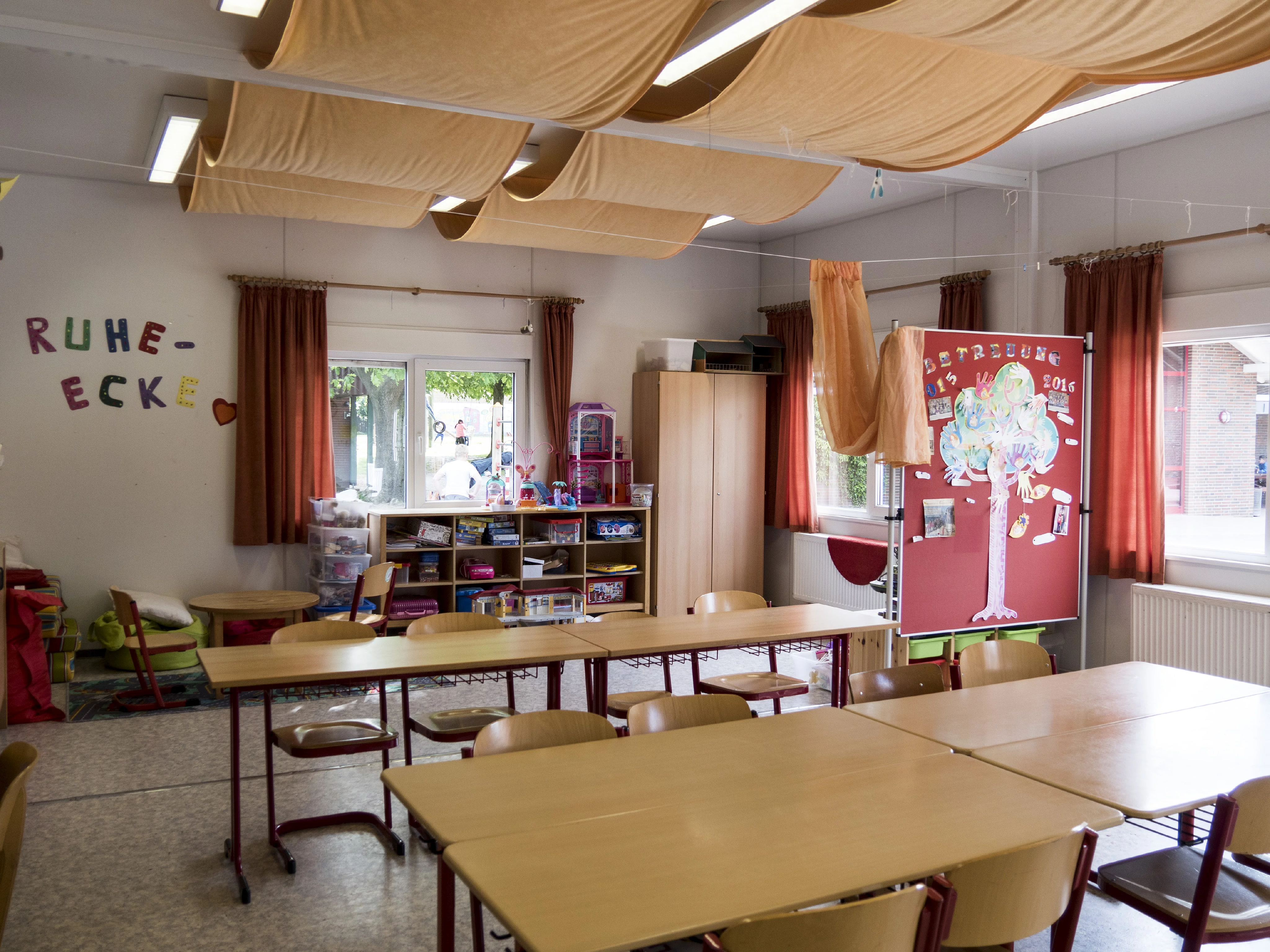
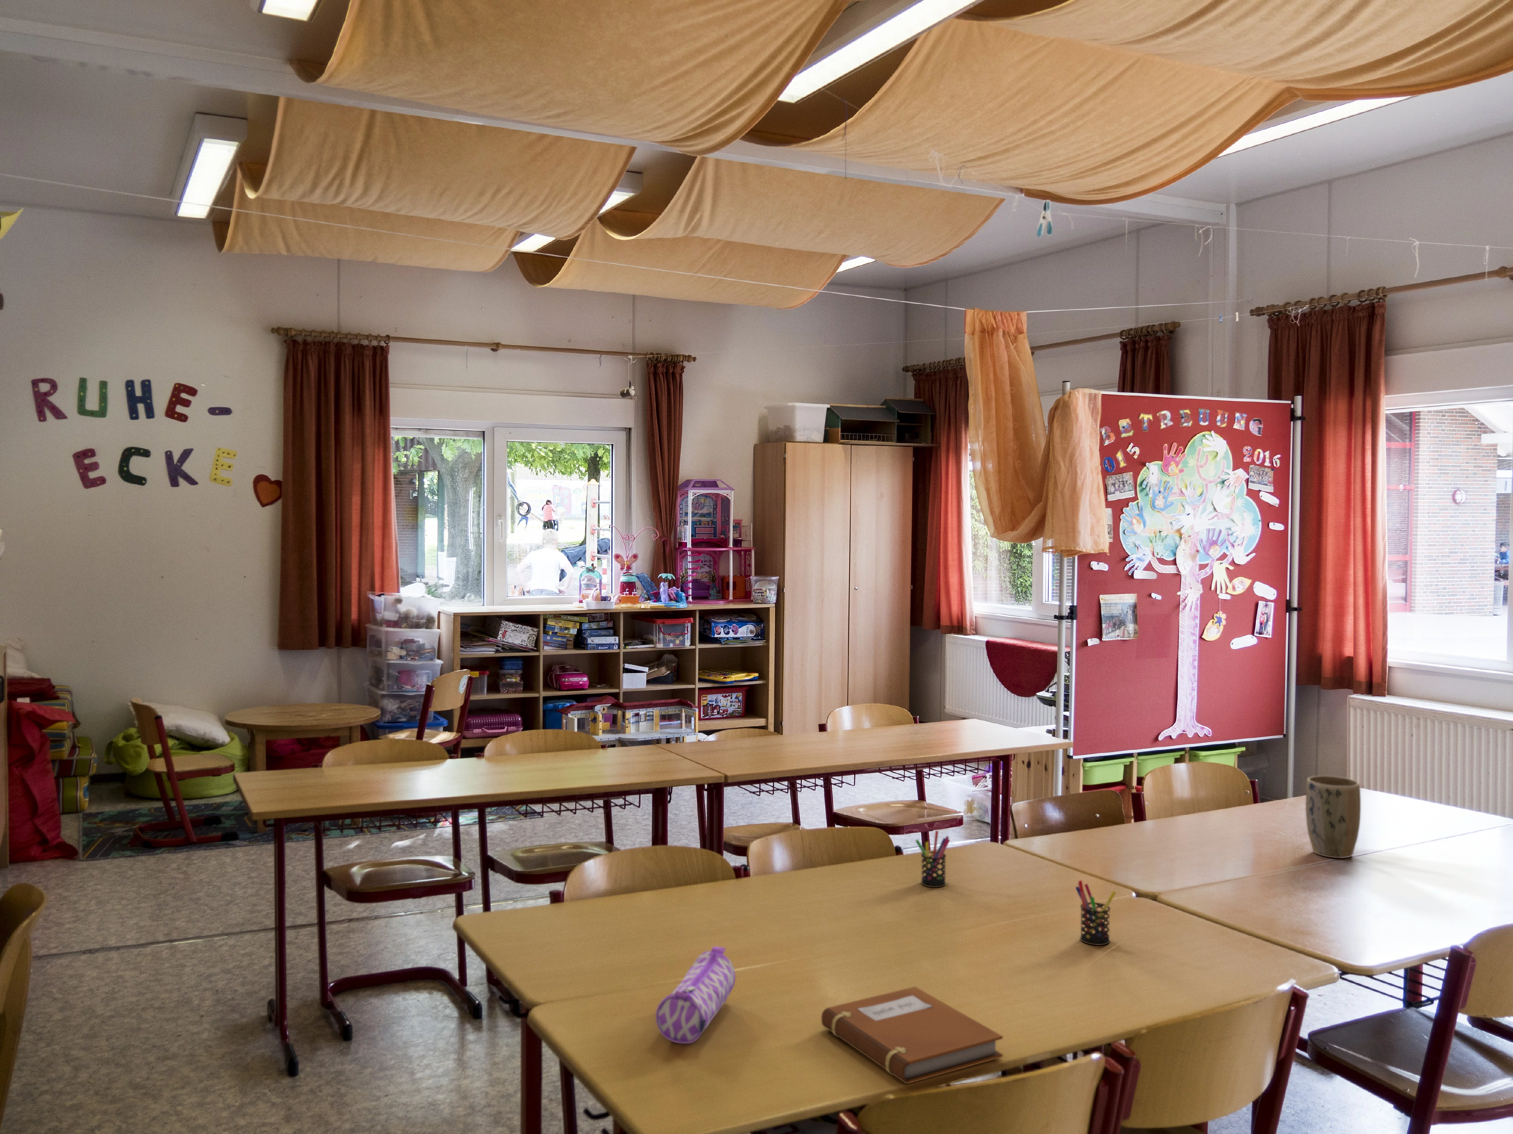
+ pencil case [655,946,735,1045]
+ notebook [821,986,1003,1084]
+ plant pot [1305,775,1362,859]
+ pen holder [915,830,951,887]
+ pen holder [1075,880,1116,946]
